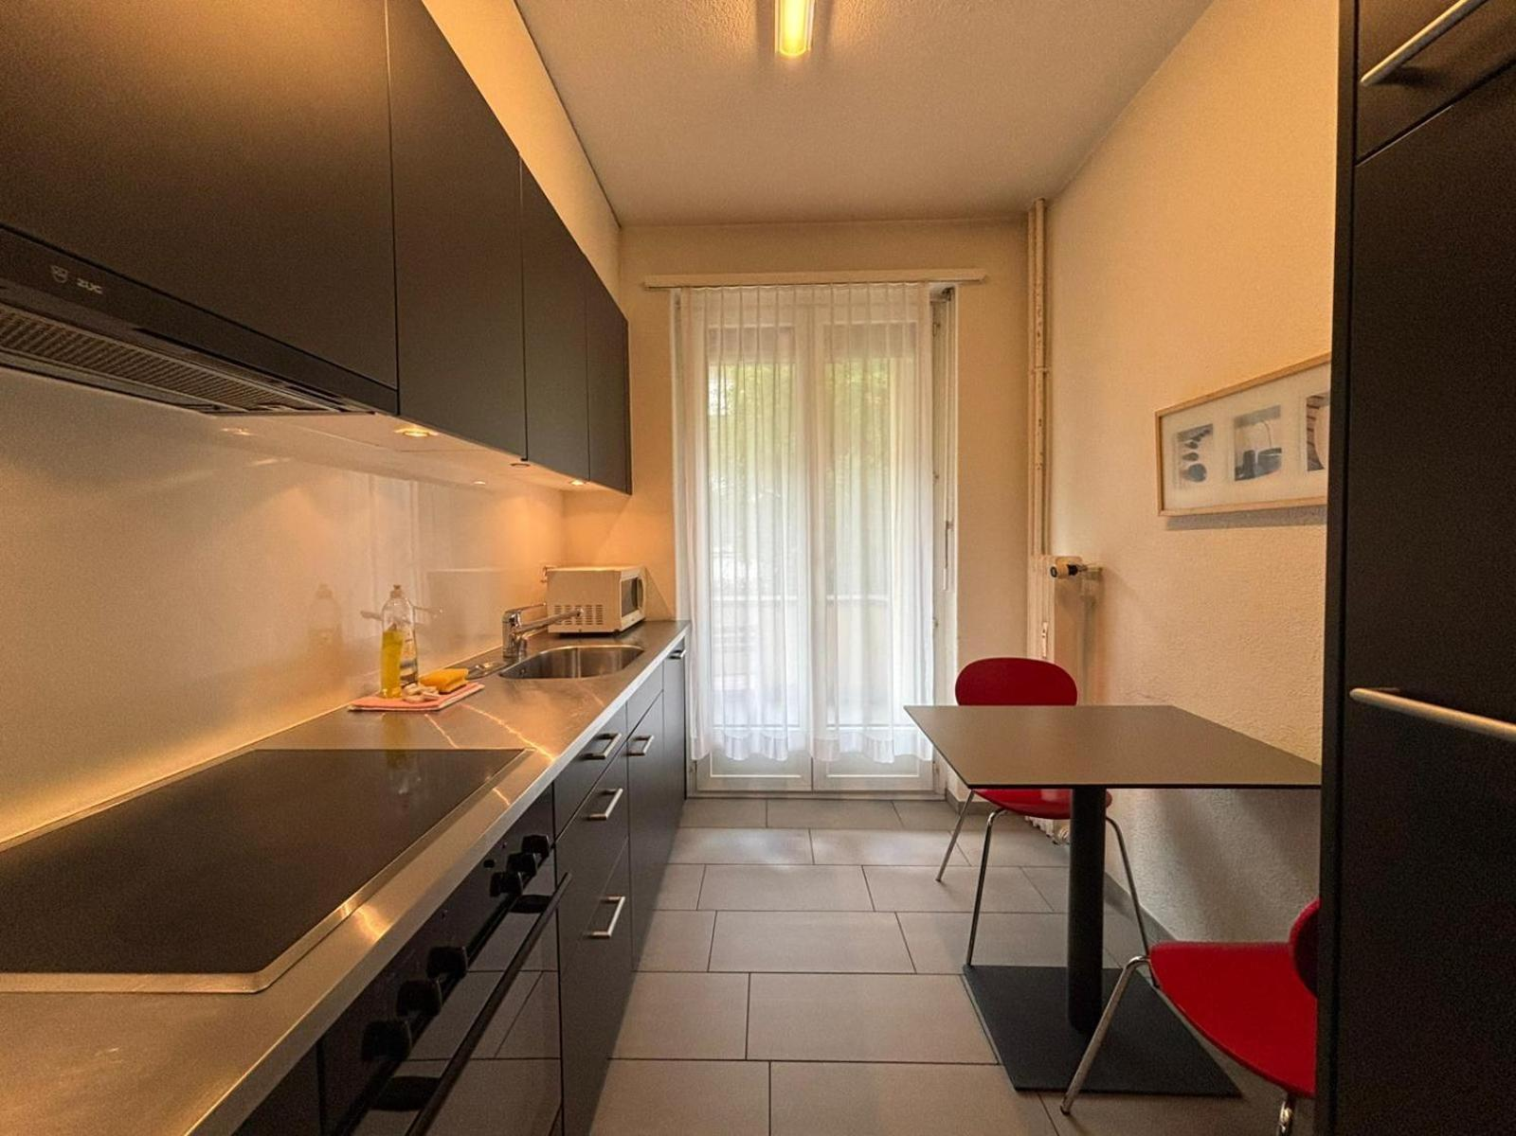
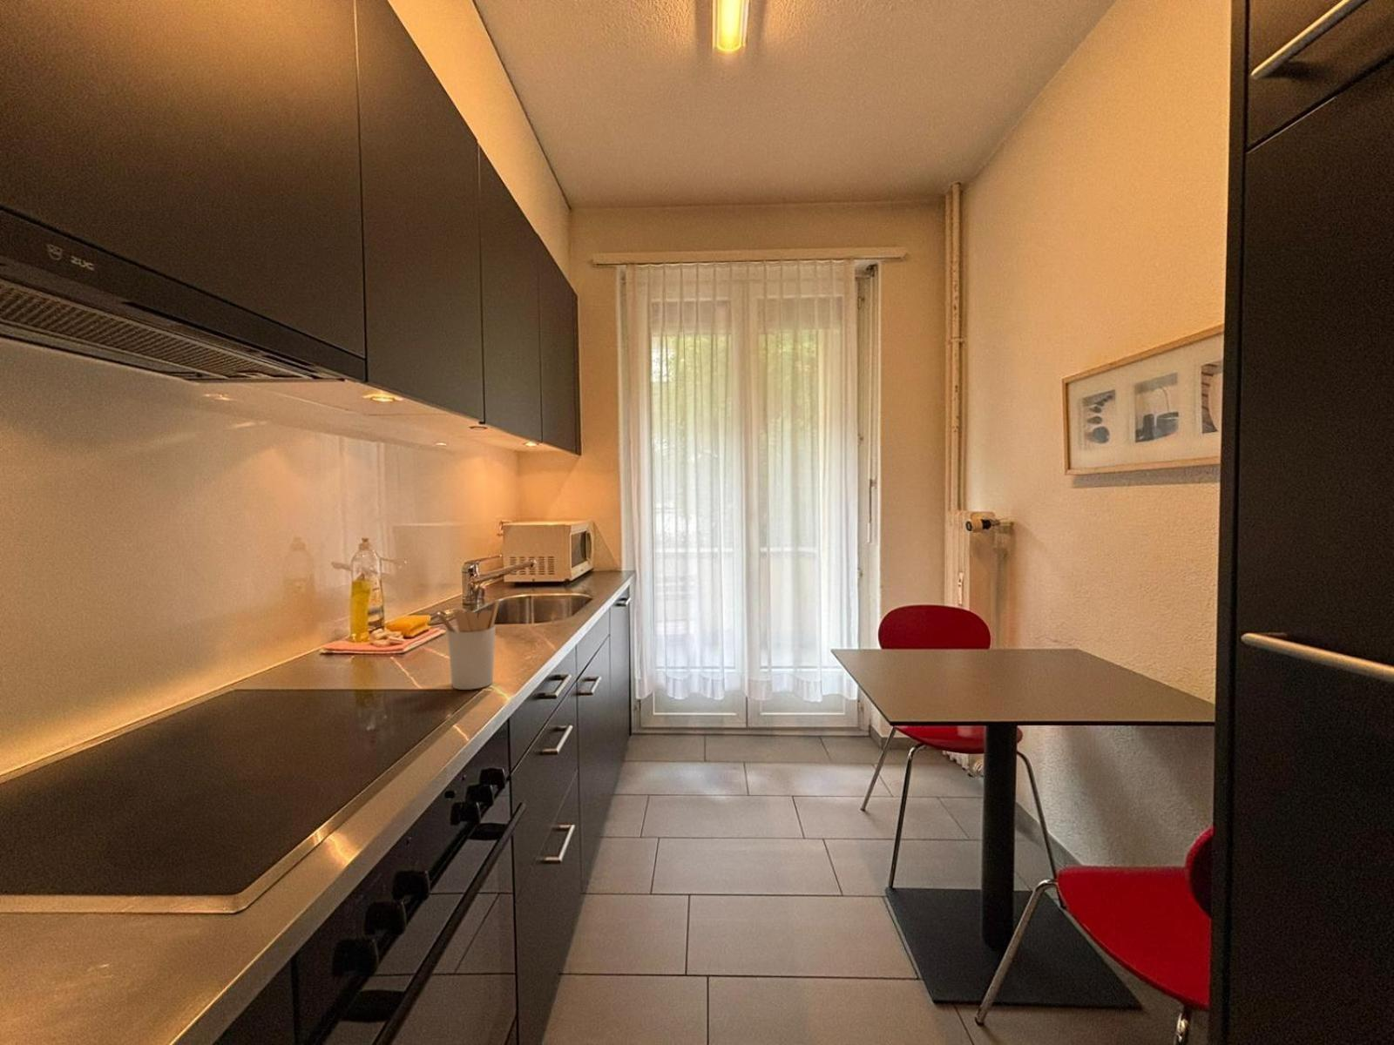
+ utensil holder [436,598,501,690]
